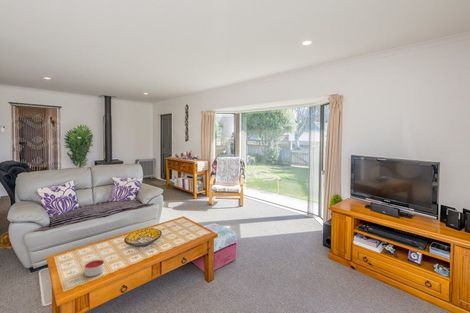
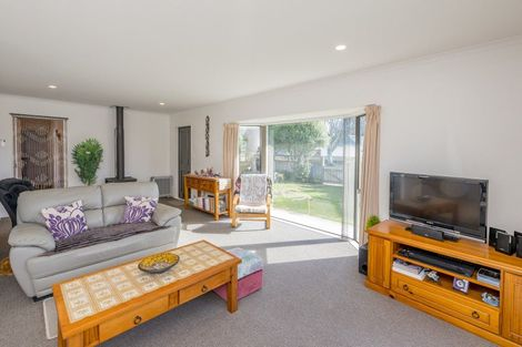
- candle [83,259,105,277]
